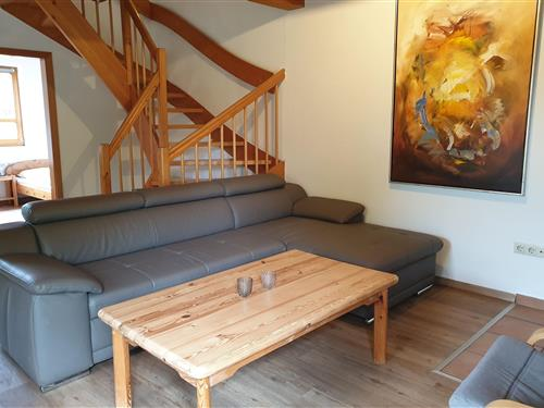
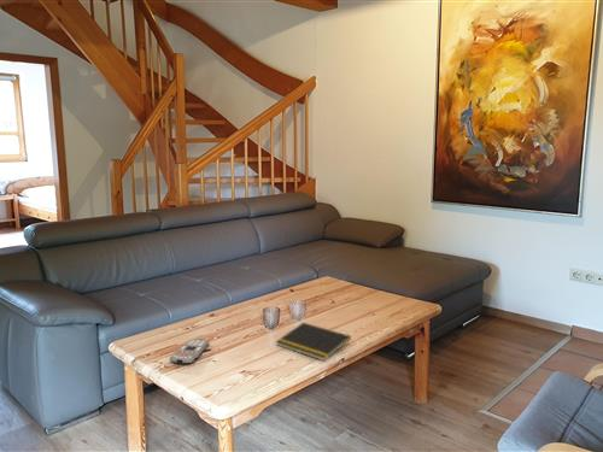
+ notepad [275,322,352,362]
+ remote control [169,337,210,365]
